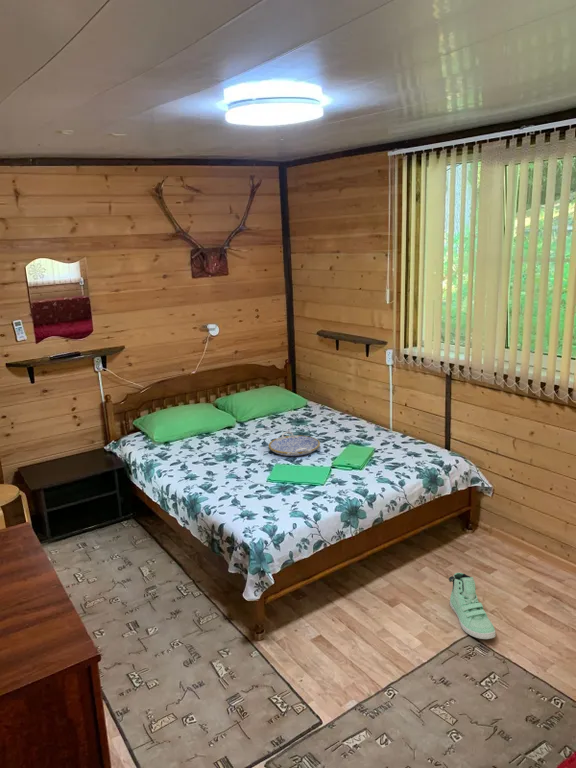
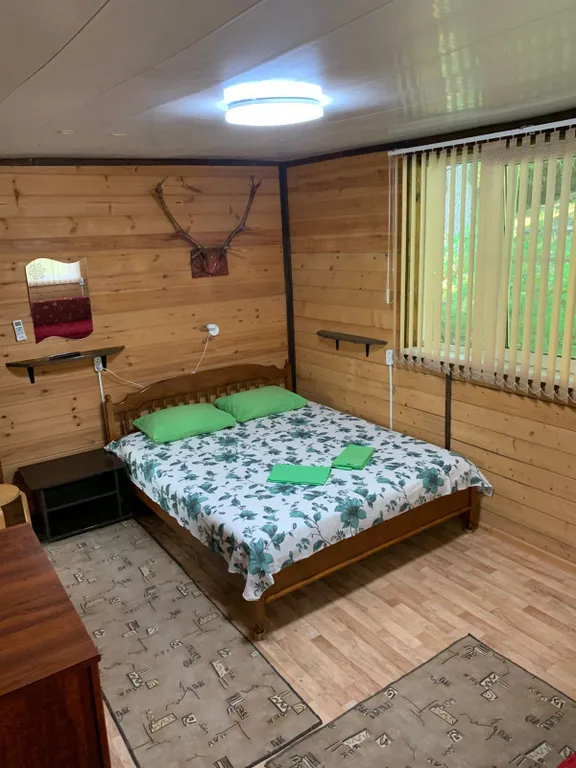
- sneaker [448,572,497,640]
- serving tray [268,431,321,457]
